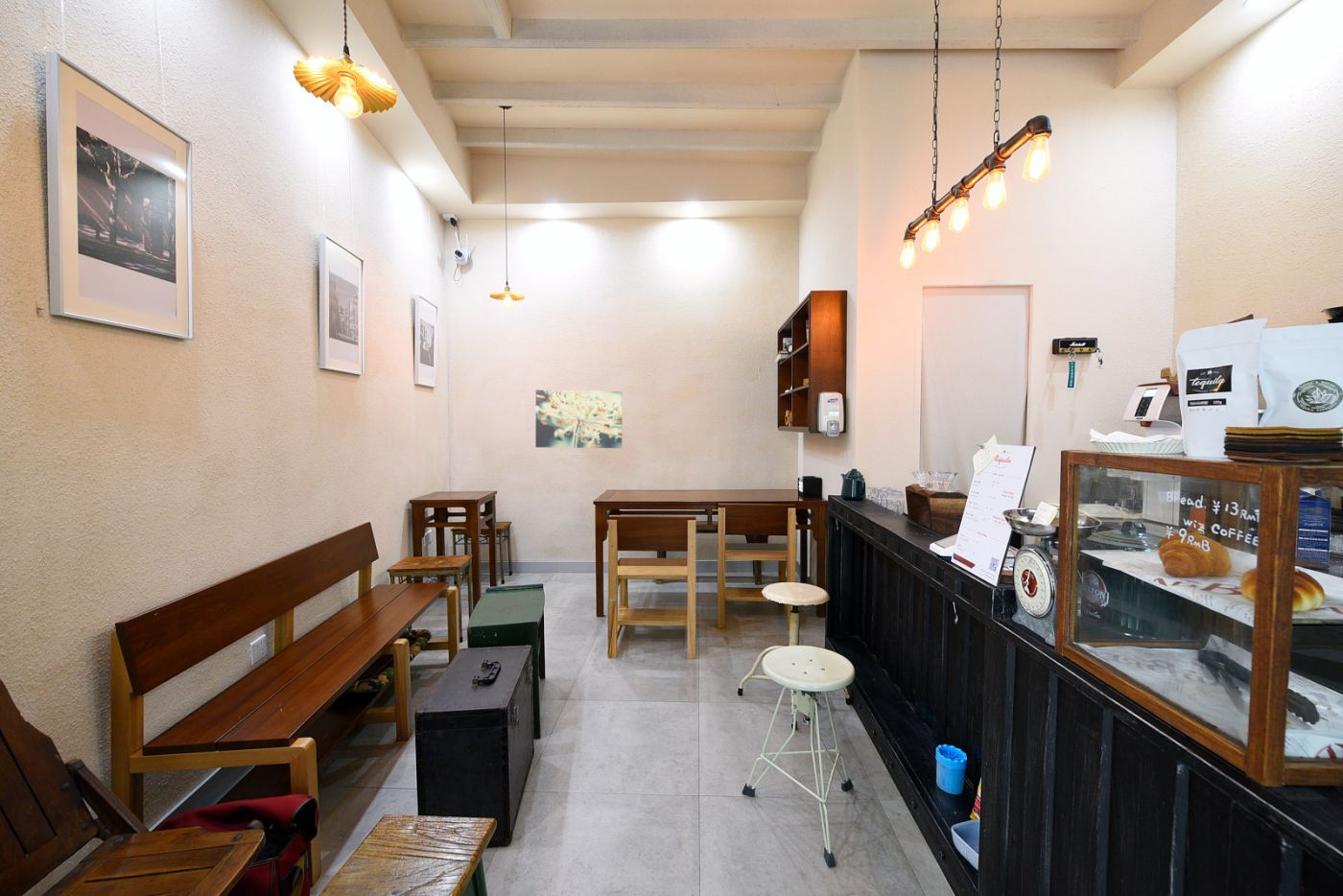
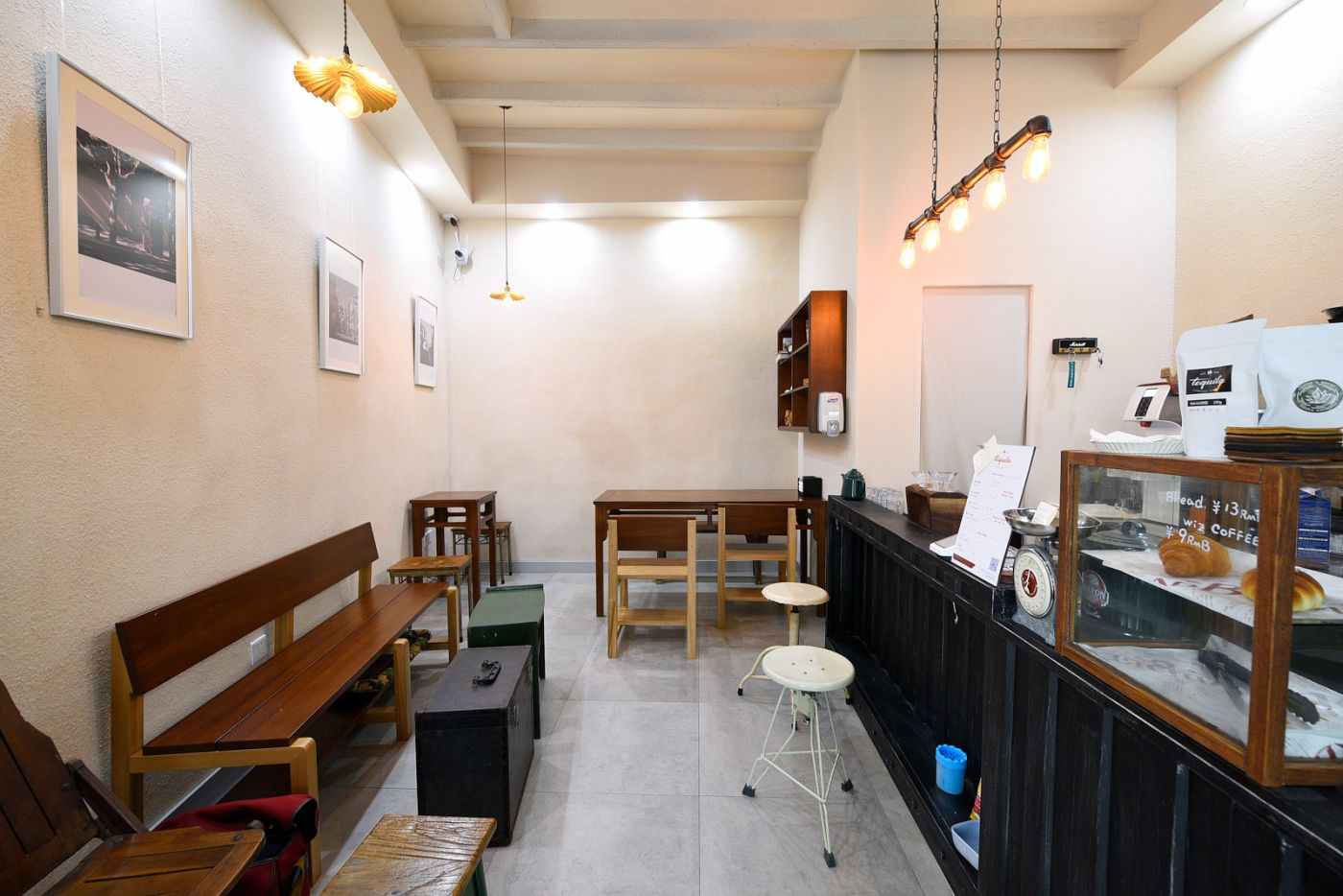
- wall art [534,389,624,449]
